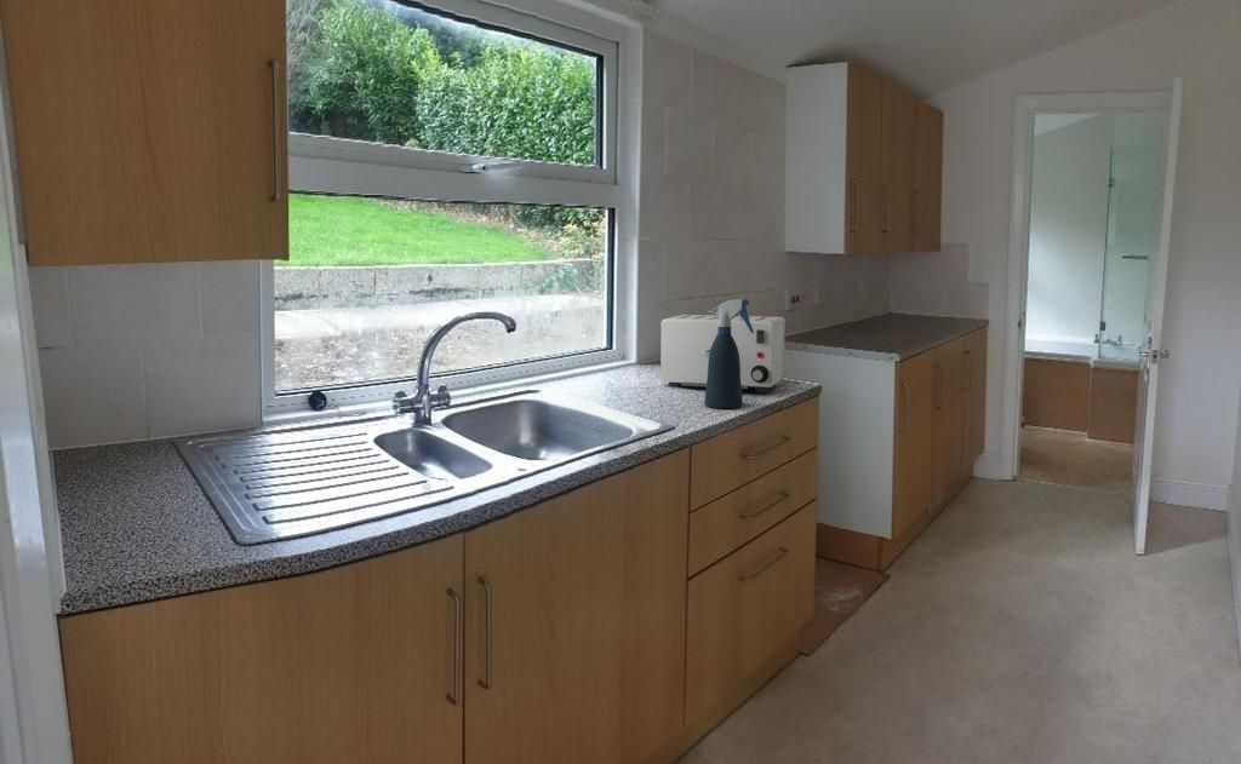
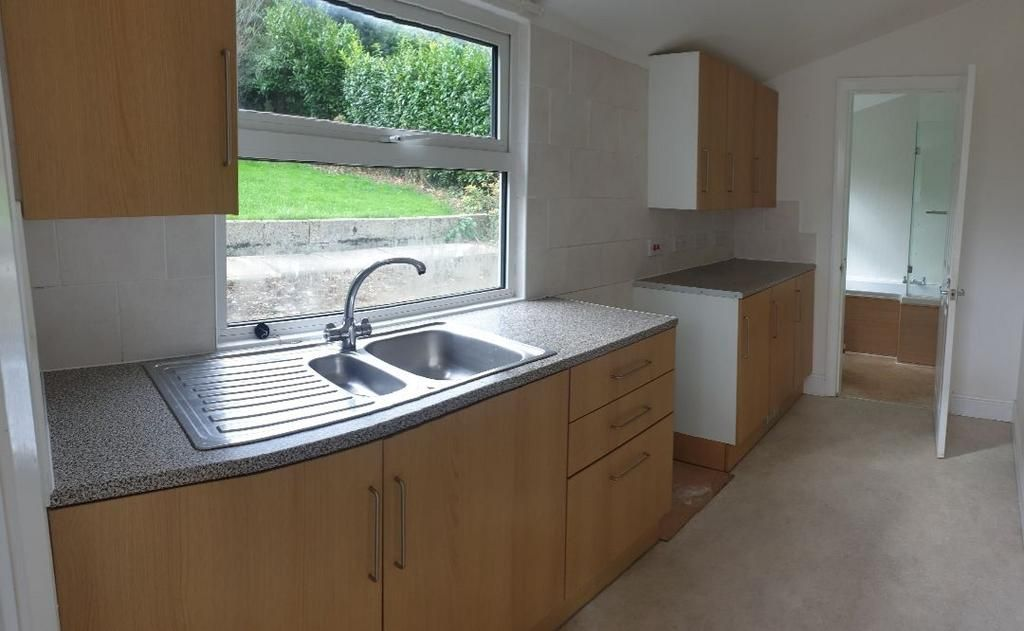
- toaster [659,314,787,392]
- spray bottle [703,298,754,409]
